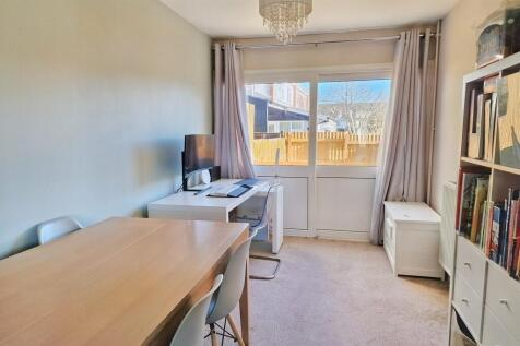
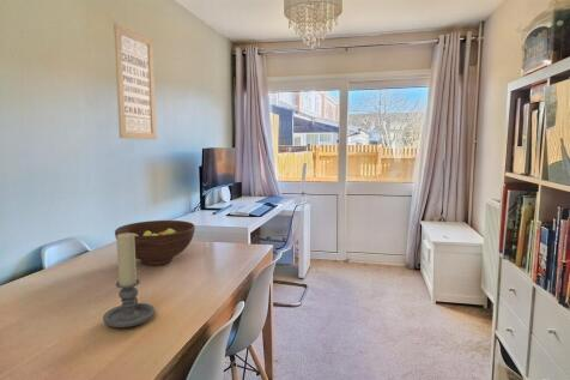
+ fruit bowl [114,219,196,266]
+ wall art [113,22,158,140]
+ candle holder [102,233,156,328]
